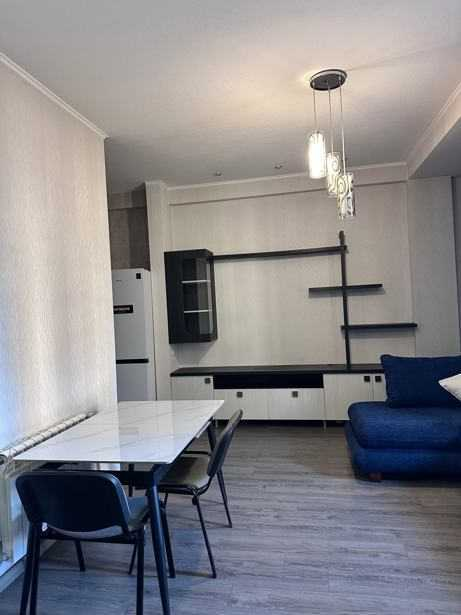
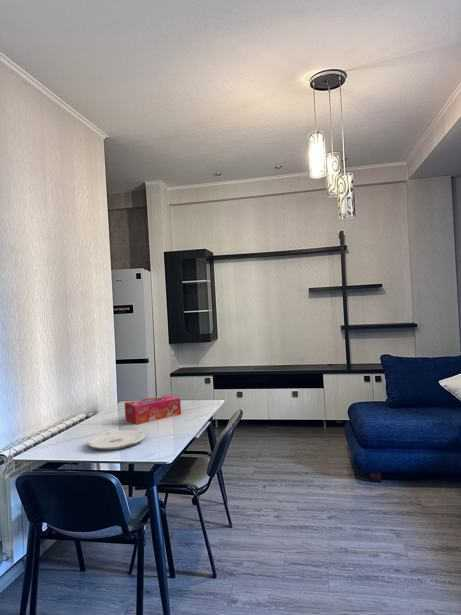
+ tissue box [124,394,182,425]
+ plate [86,429,146,451]
